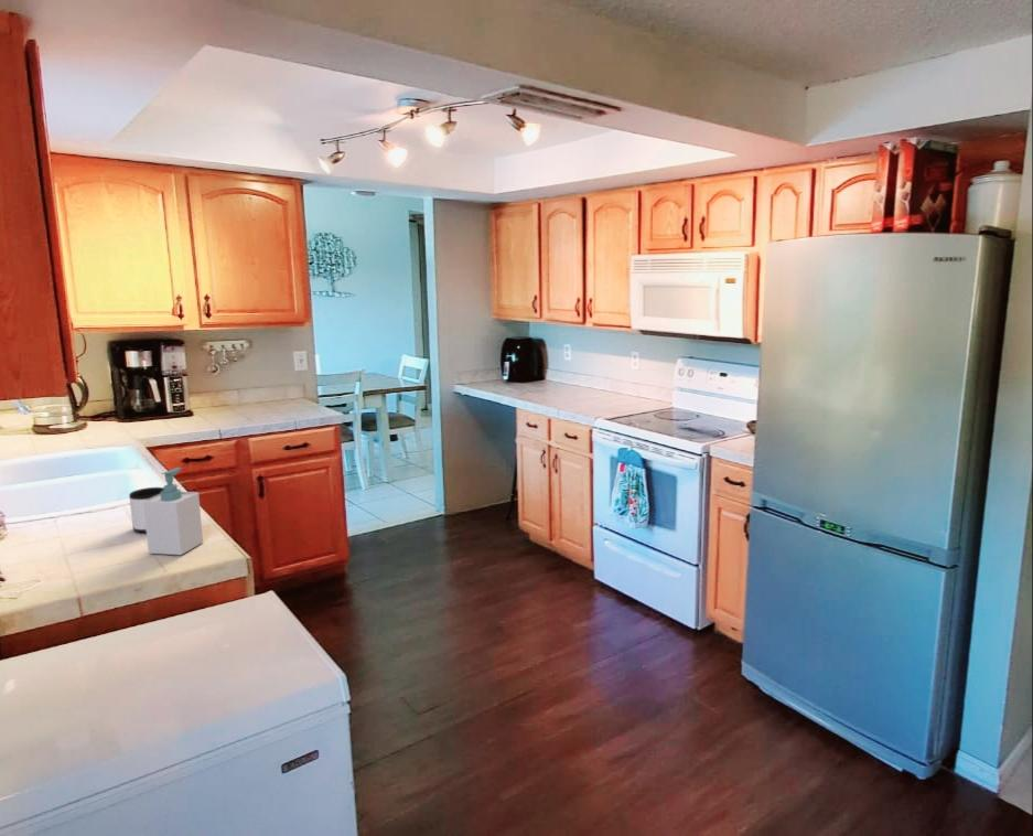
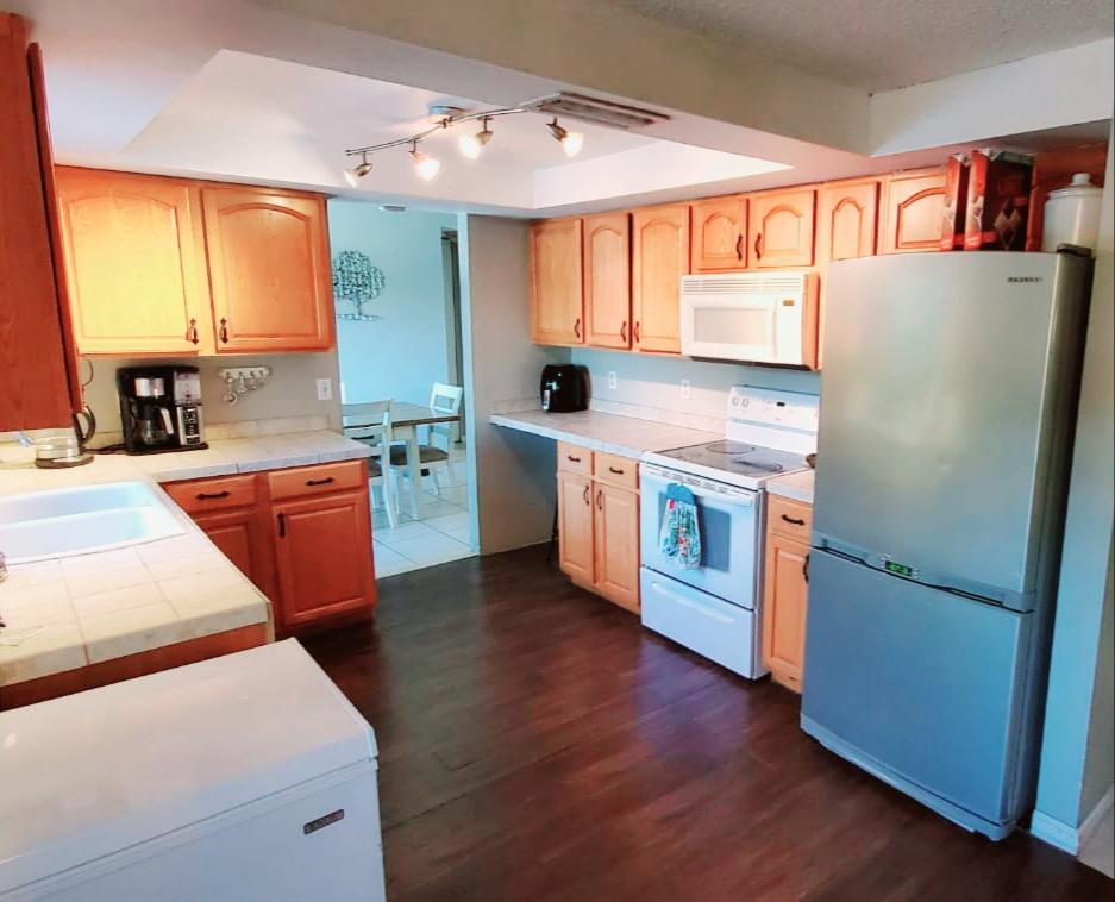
- soap bottle [143,467,204,556]
- mug [128,486,163,534]
